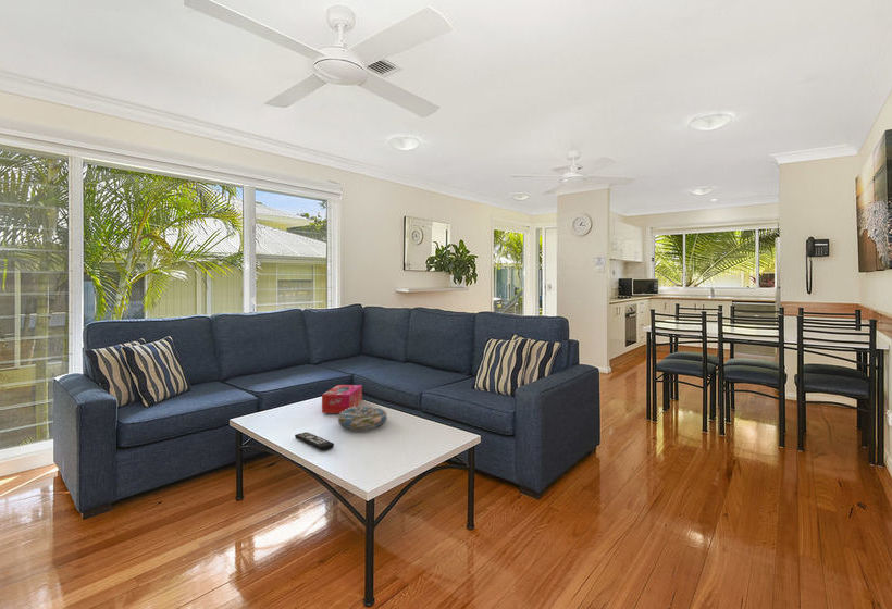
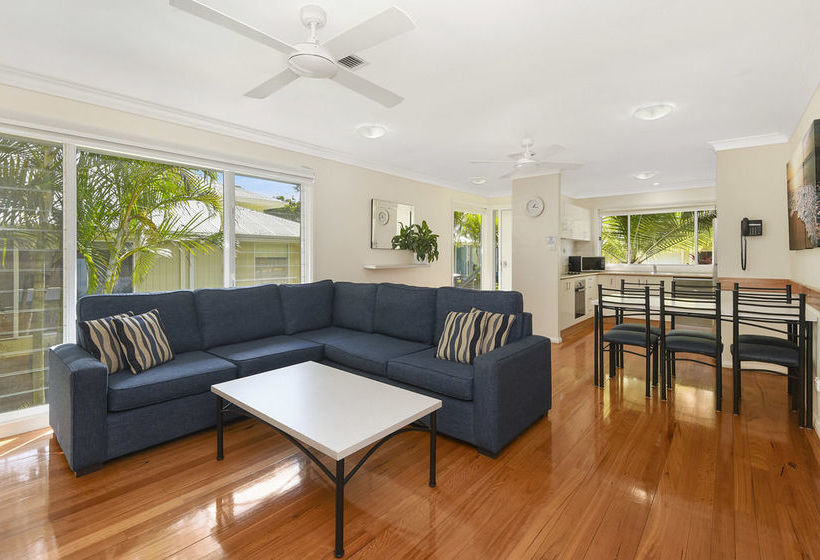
- tissue box [321,384,363,414]
- remote control [294,431,335,451]
- decorative bowl [337,405,388,432]
